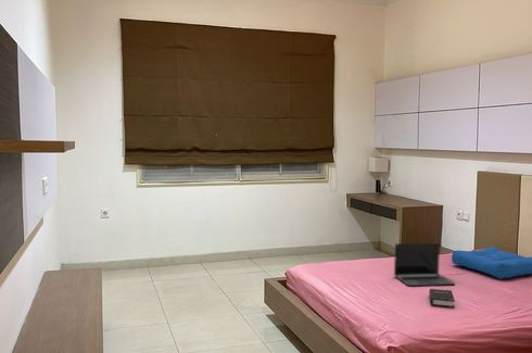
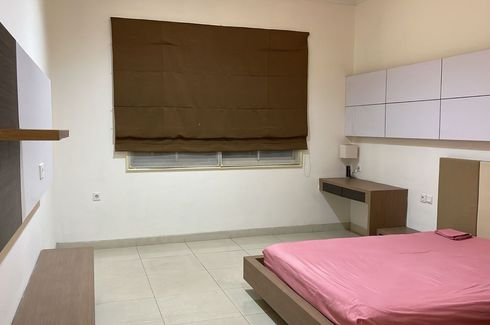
- seat cushion [451,245,532,280]
- hardback book [428,288,456,310]
- laptop [393,242,456,287]
